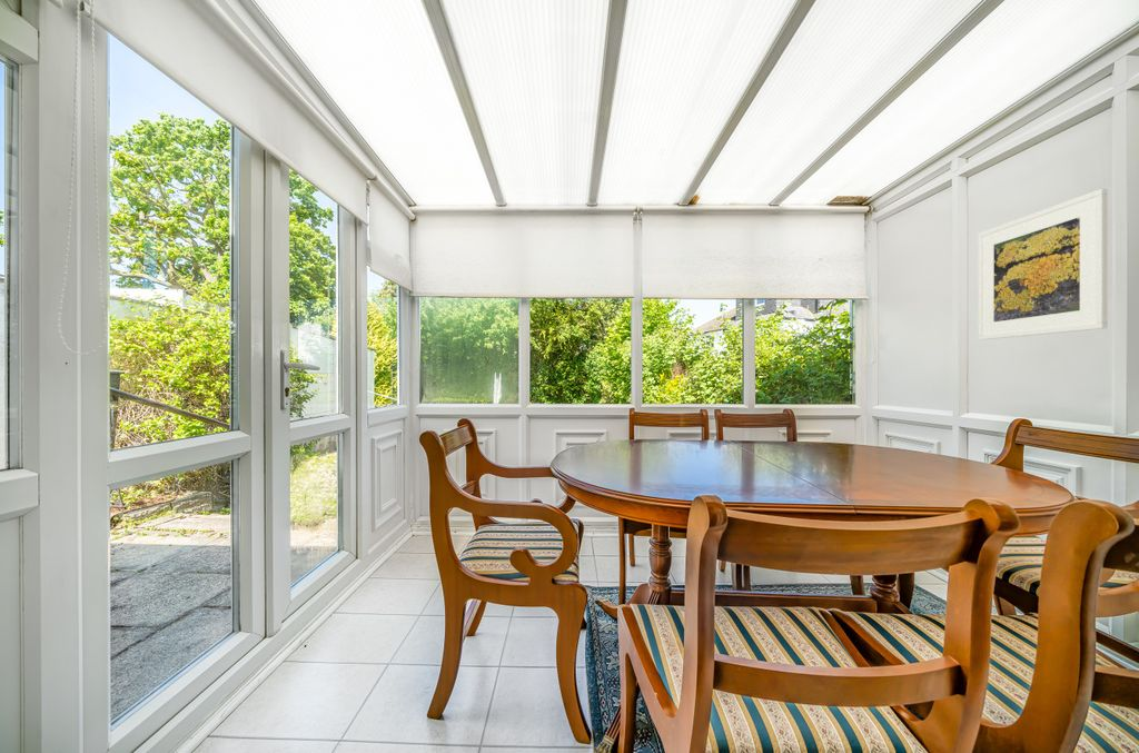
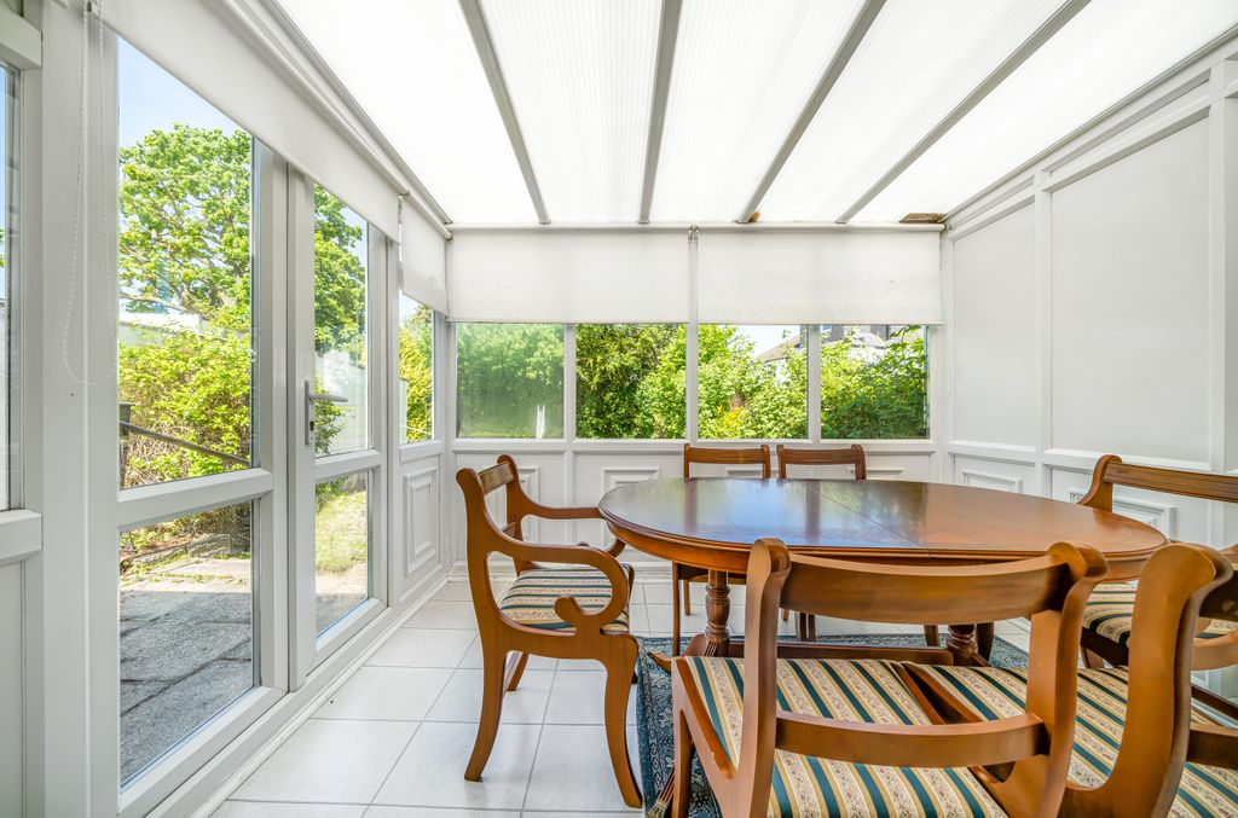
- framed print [977,188,1108,341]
